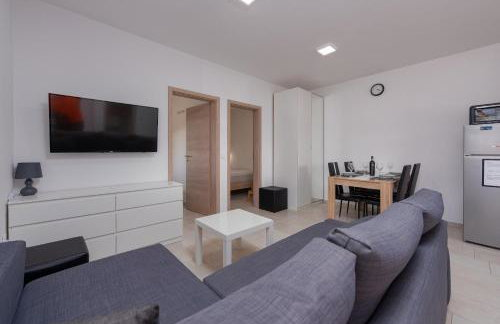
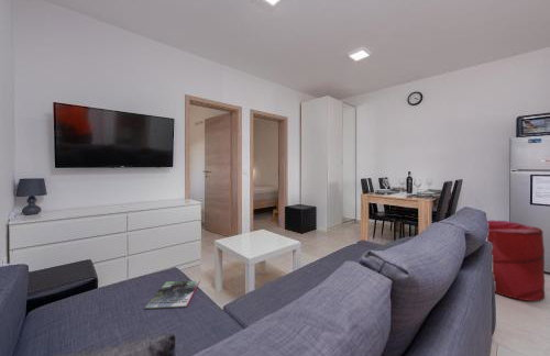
+ laundry hamper [486,219,546,302]
+ magazine [144,279,201,310]
